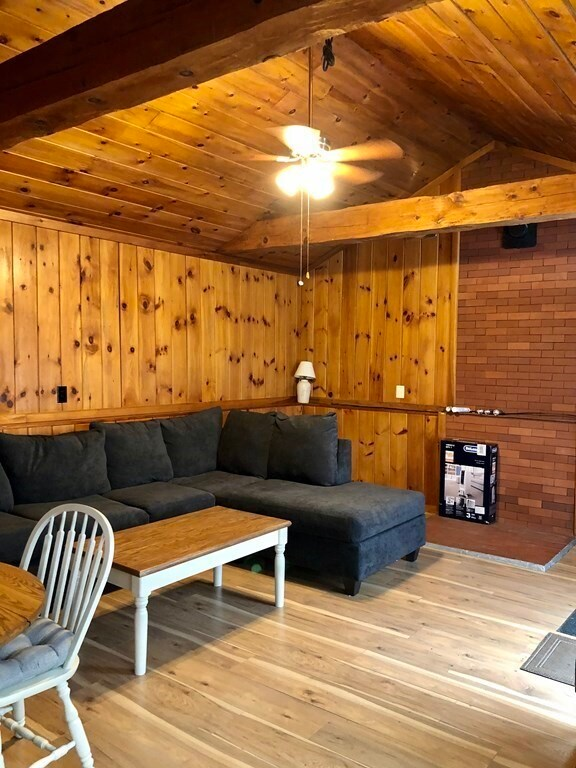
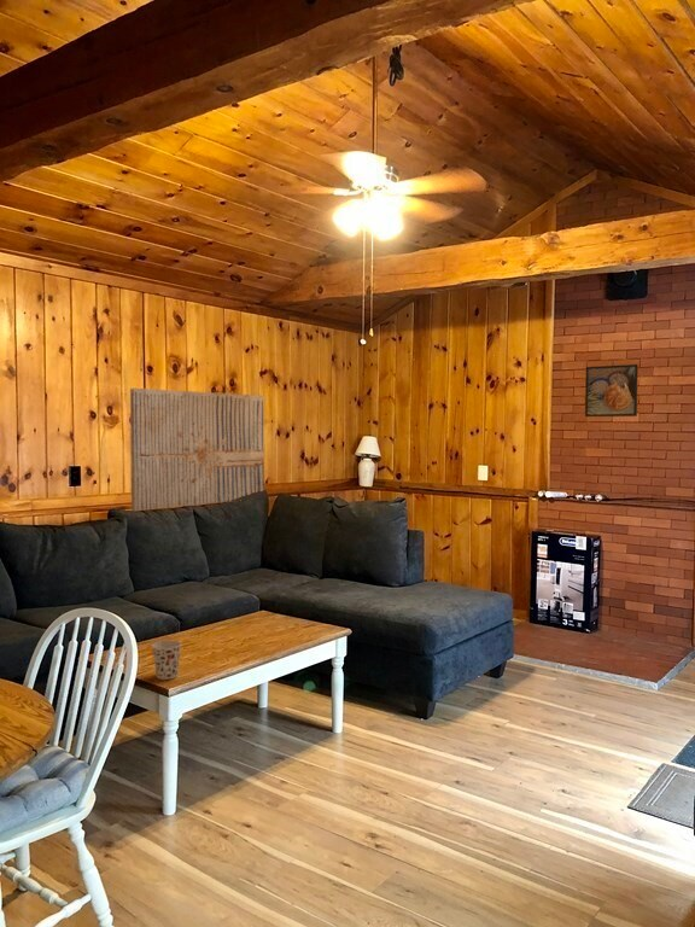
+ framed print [584,363,639,418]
+ cup [151,640,183,681]
+ wall art [129,387,265,512]
